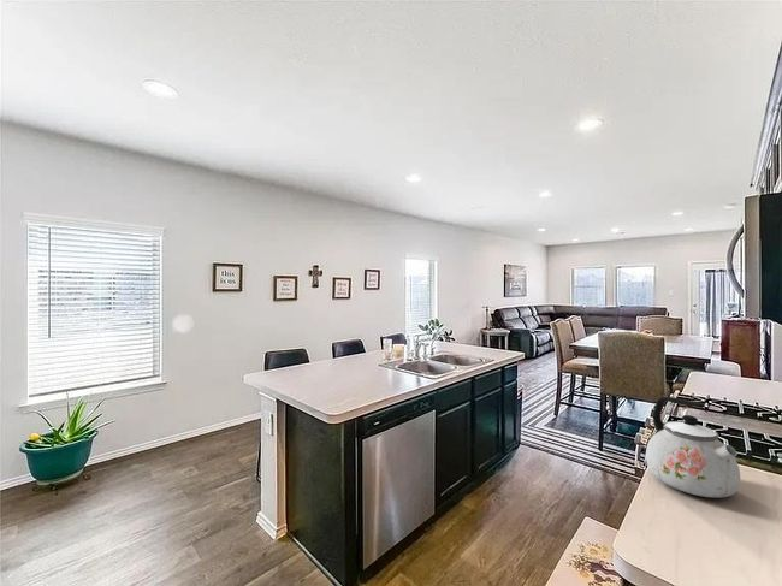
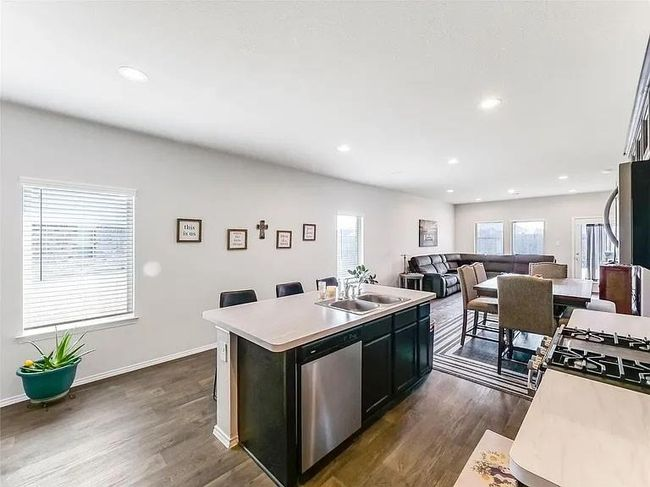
- kettle [645,396,741,499]
